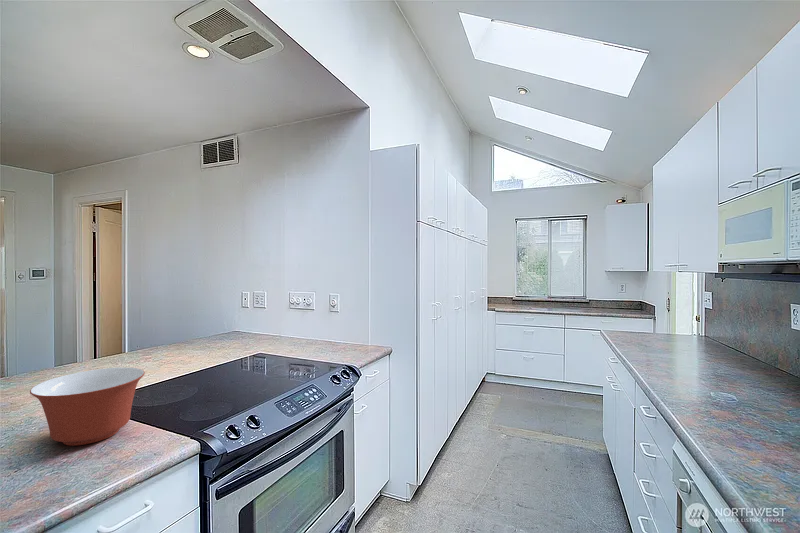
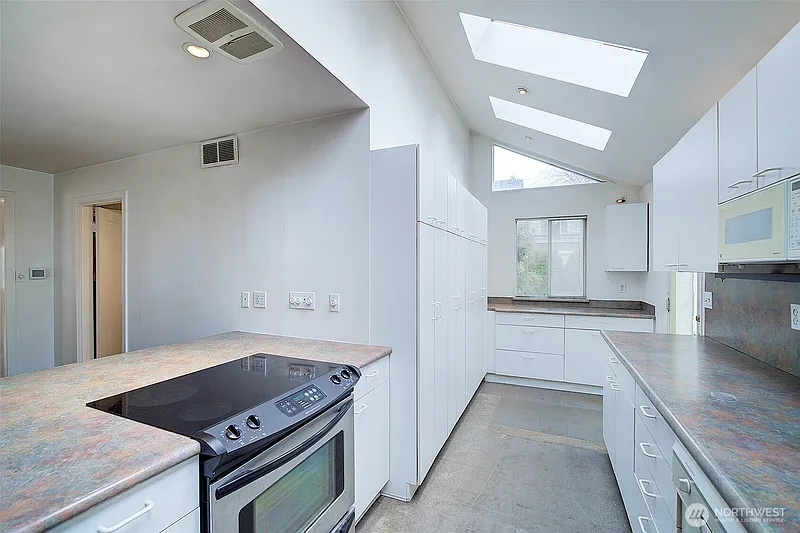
- mixing bowl [29,366,145,447]
